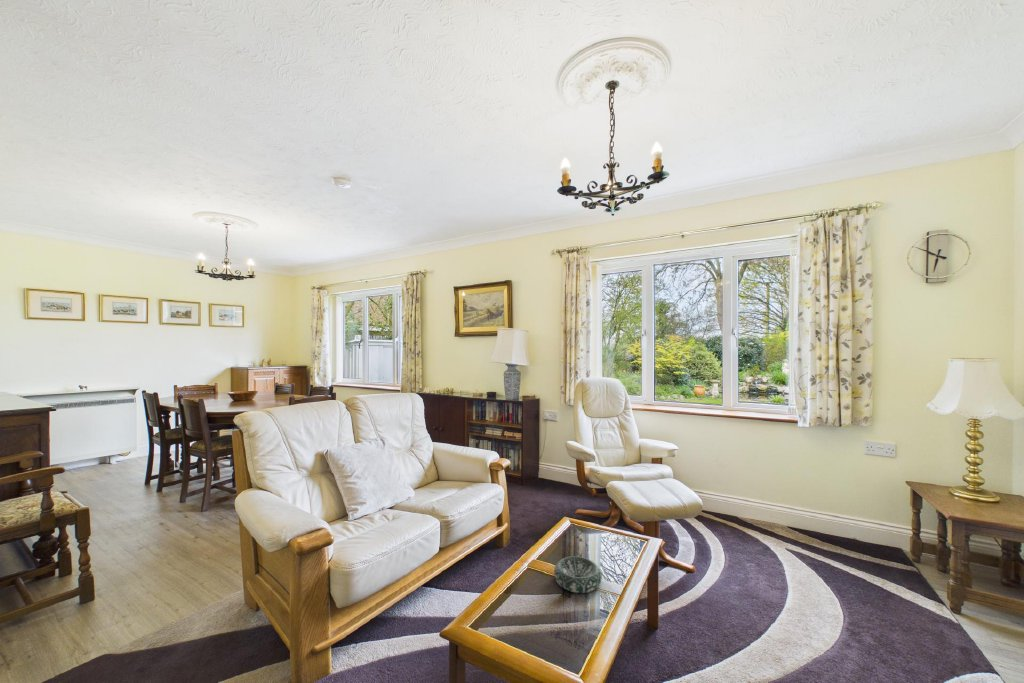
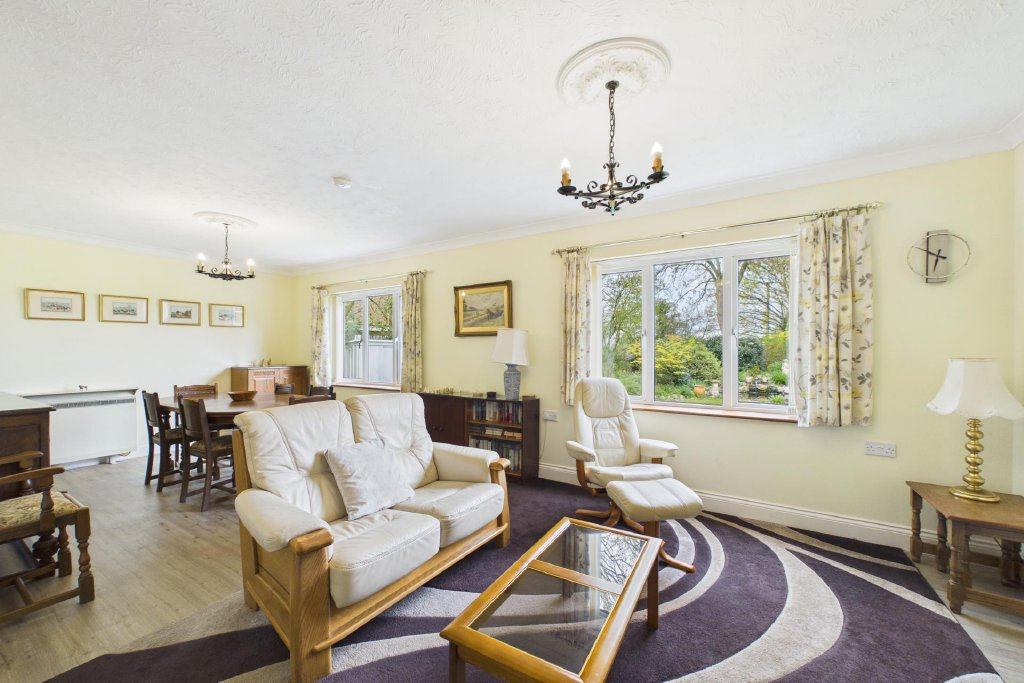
- decorative bowl [553,555,603,594]
